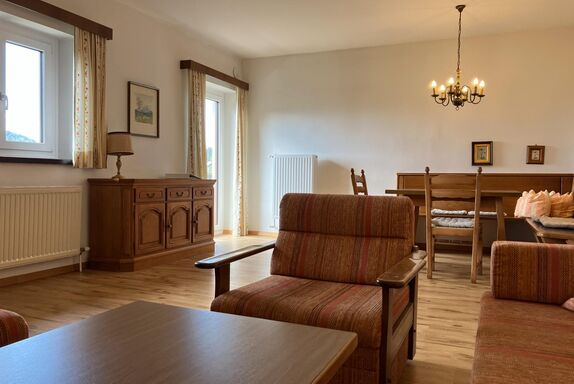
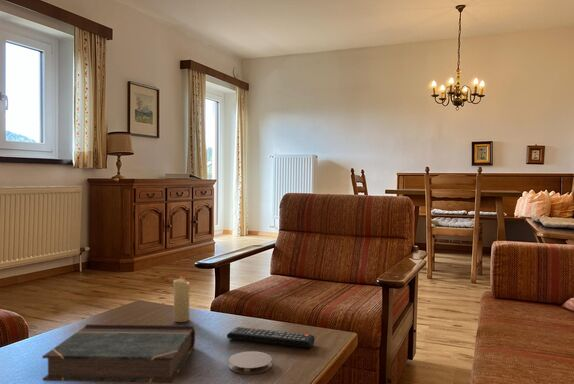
+ book [41,323,196,384]
+ candle [172,271,191,323]
+ coaster [228,350,273,375]
+ remote control [226,326,316,349]
